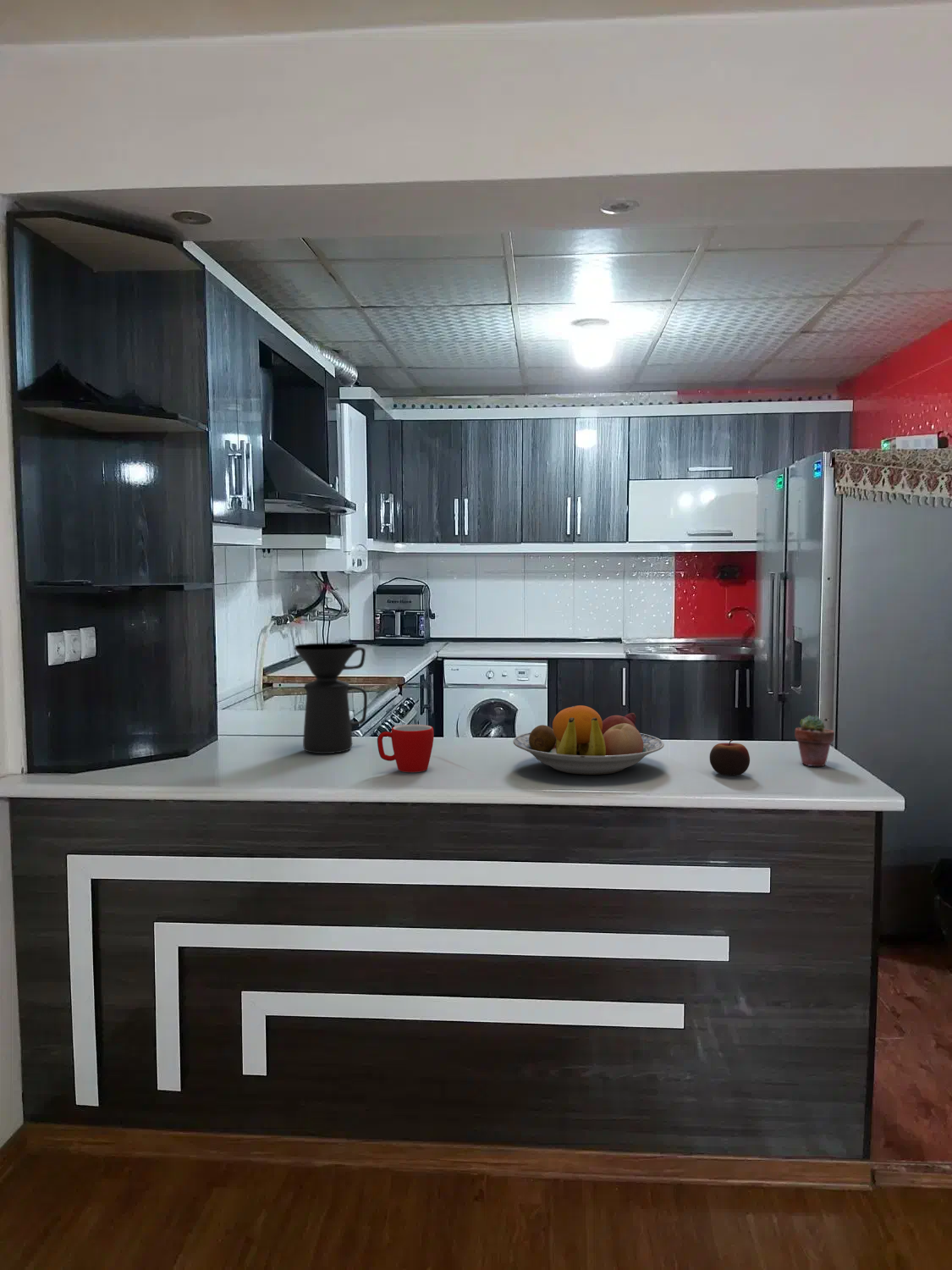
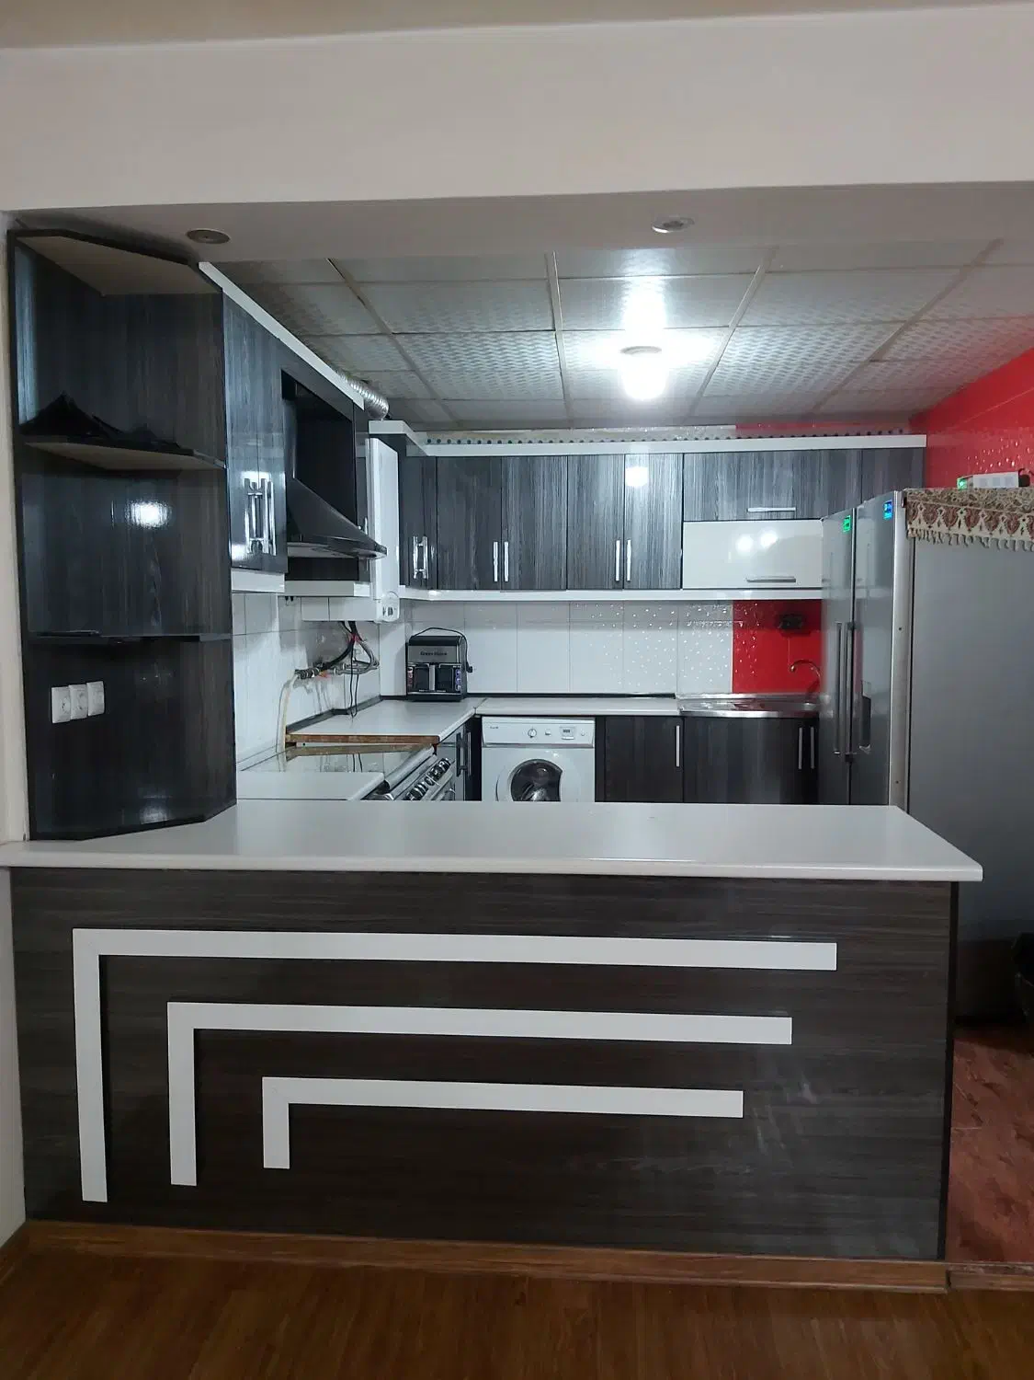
- fruit bowl [513,704,665,776]
- mug [377,724,434,773]
- coffee maker [294,642,368,754]
- apple [709,739,751,776]
- potted succulent [794,715,835,767]
